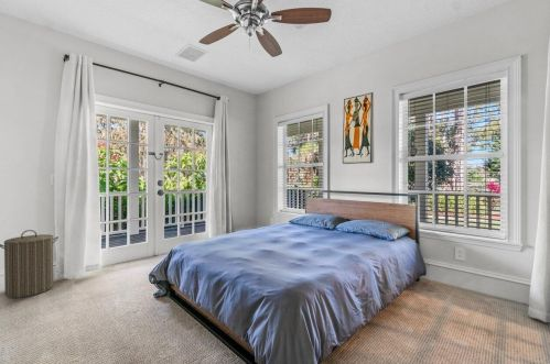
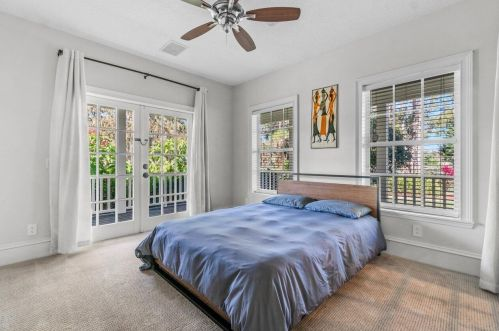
- laundry hamper [0,229,60,299]
